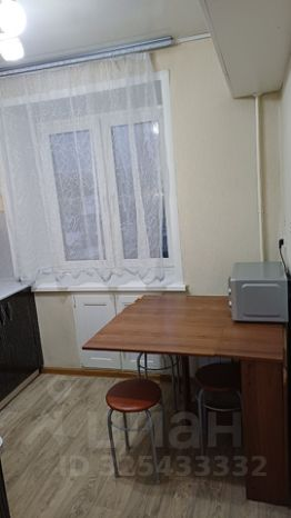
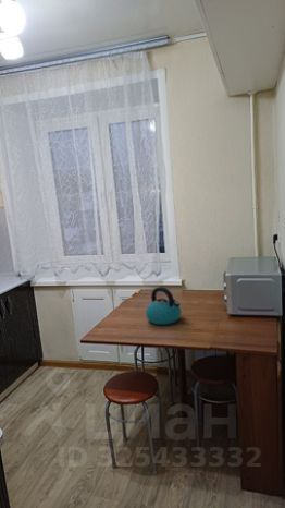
+ kettle [145,286,182,326]
